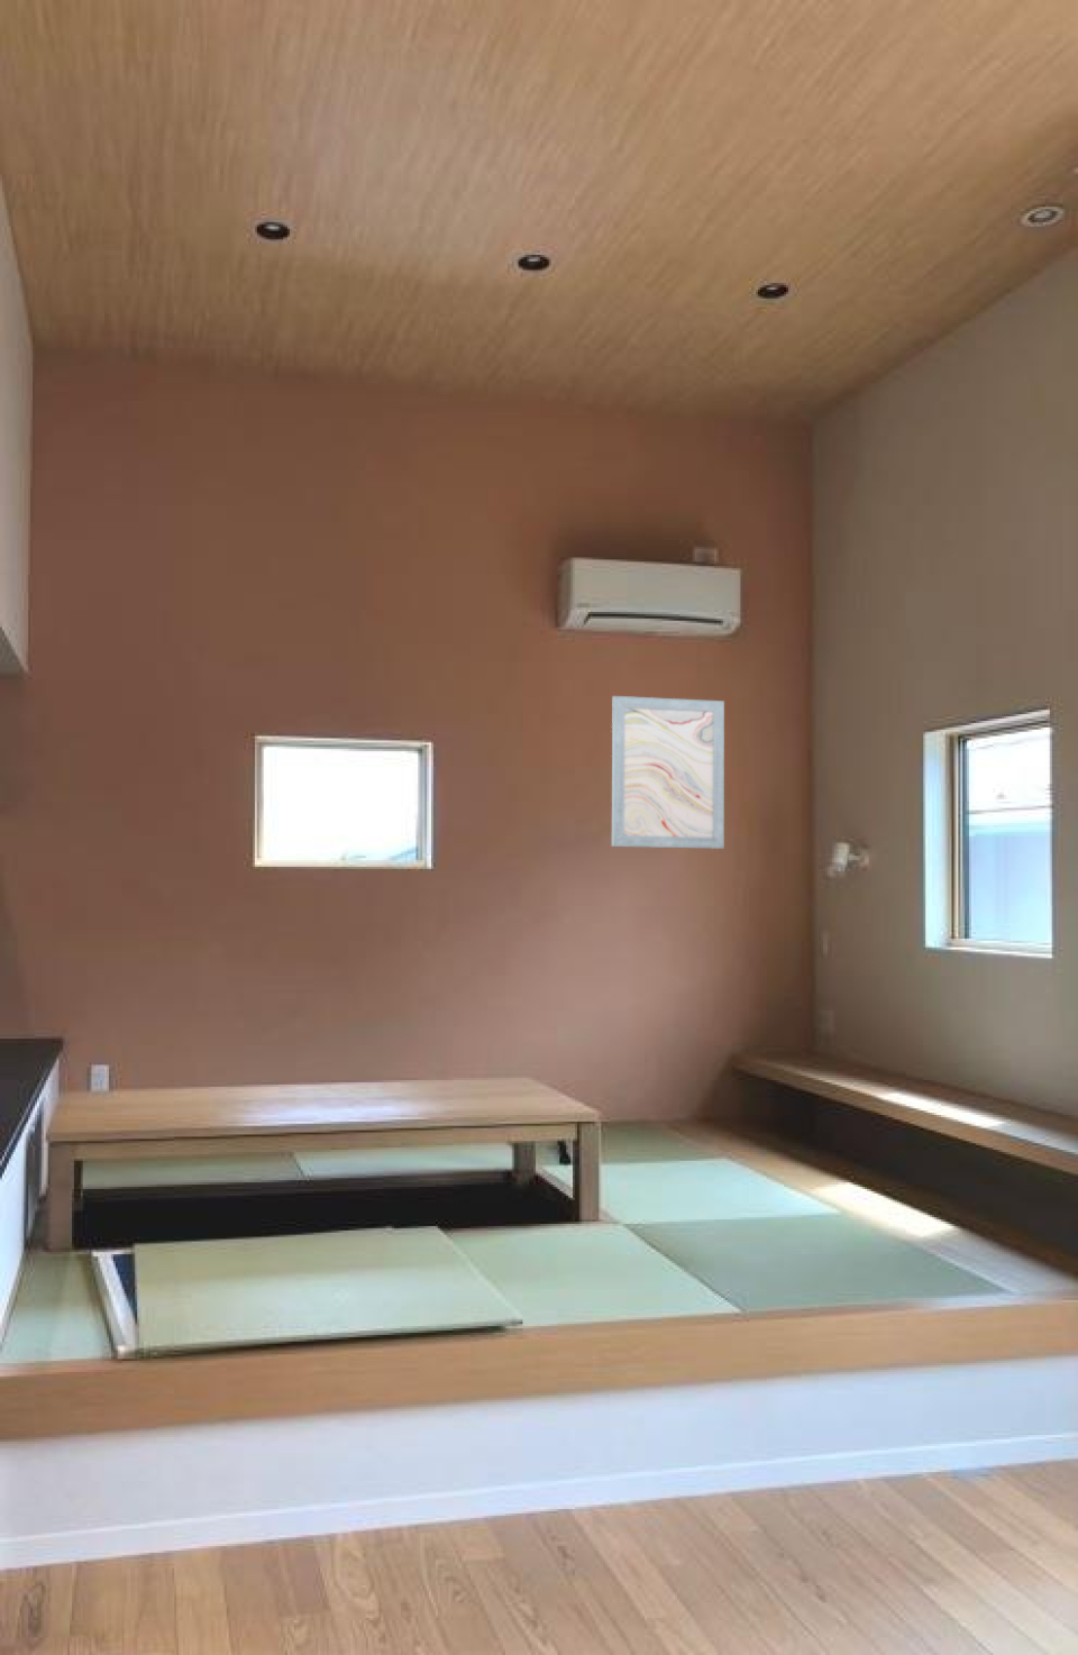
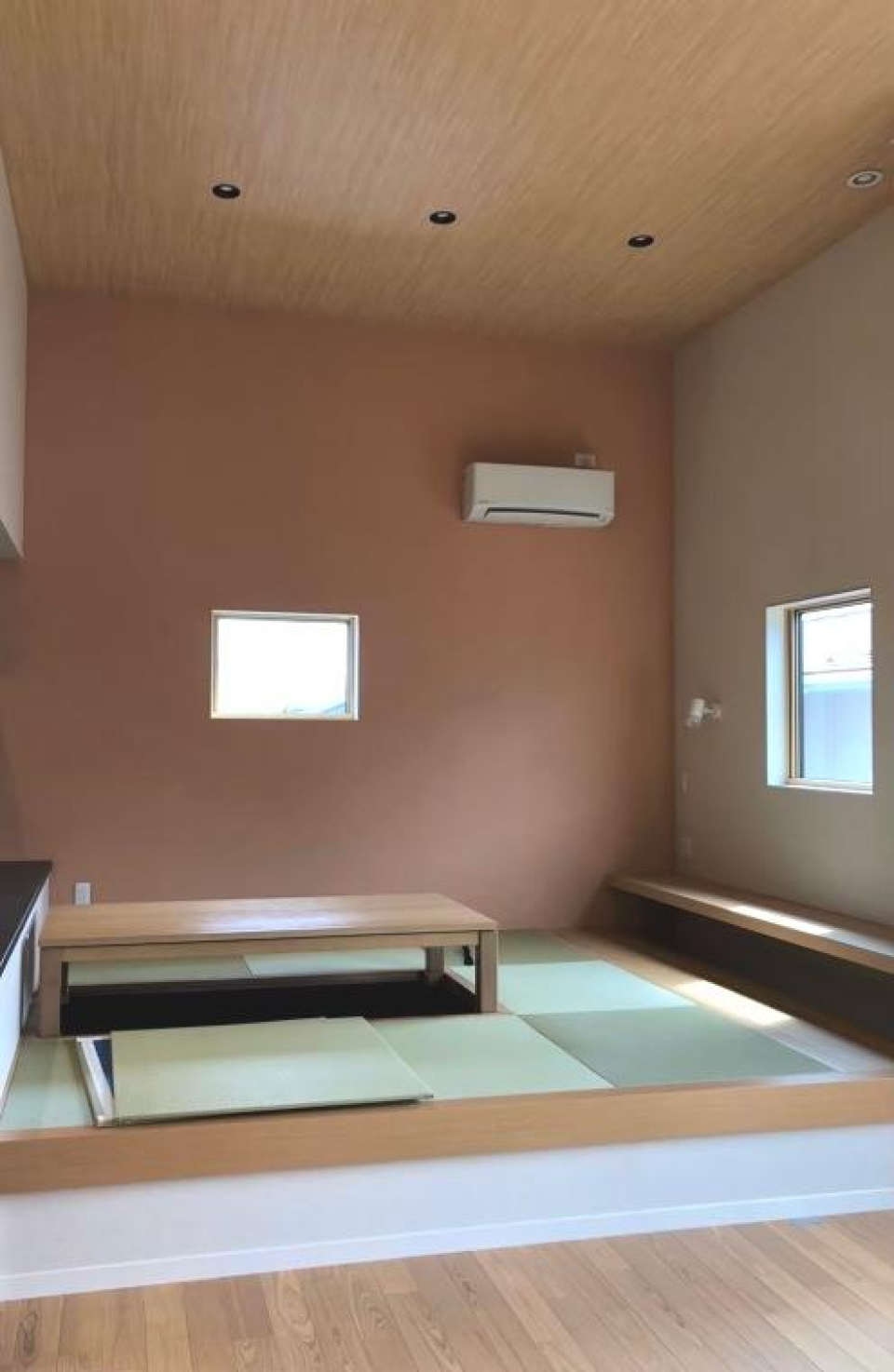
- wall art [611,695,726,850]
